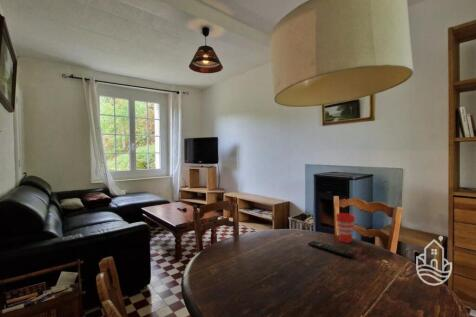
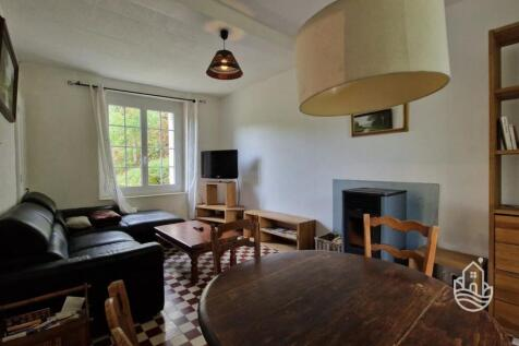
- cup [335,212,356,244]
- remote control [307,240,355,258]
